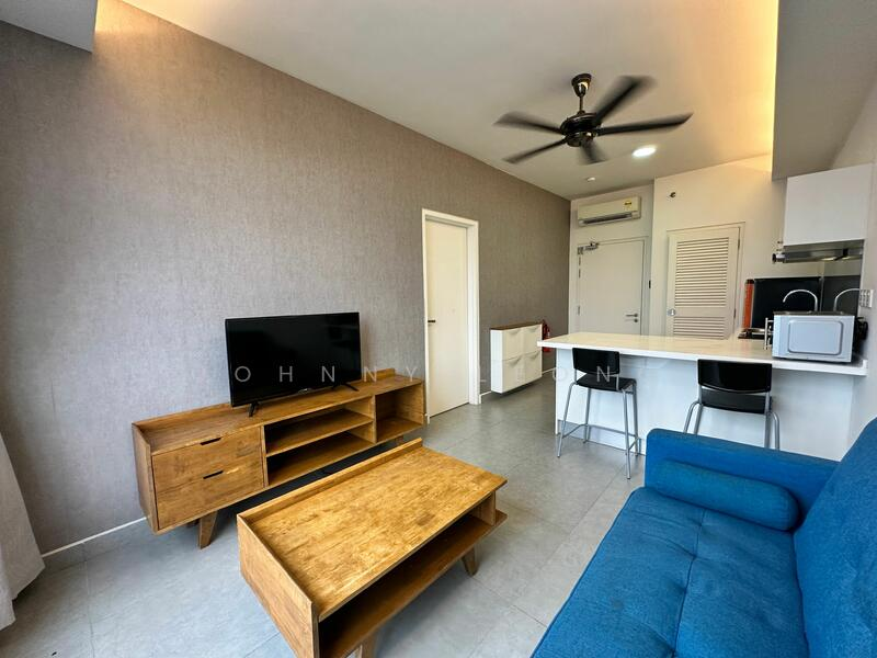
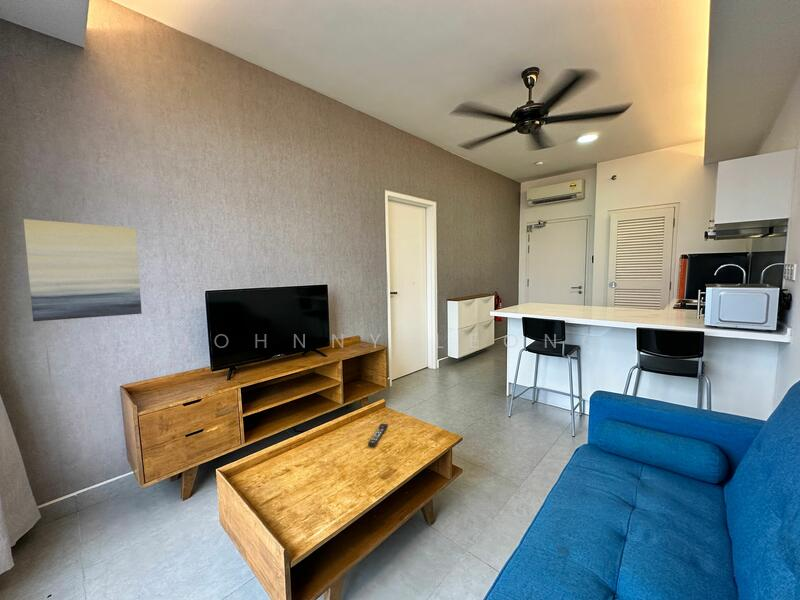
+ remote control [367,423,389,447]
+ wall art [23,218,143,322]
